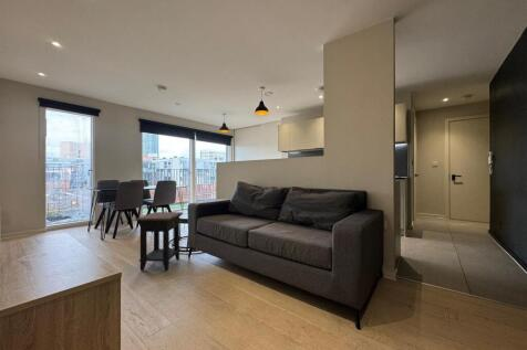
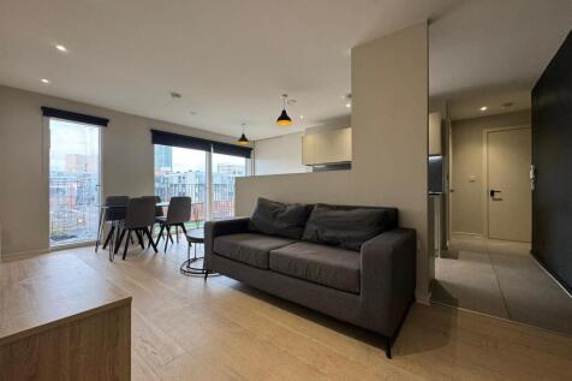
- side table [134,211,184,272]
